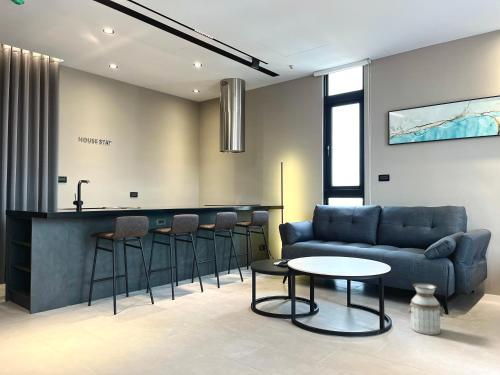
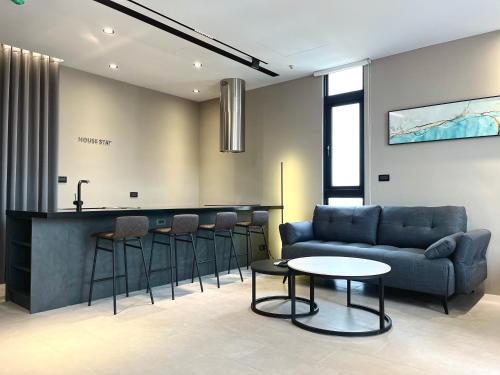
- planter [408,282,444,336]
